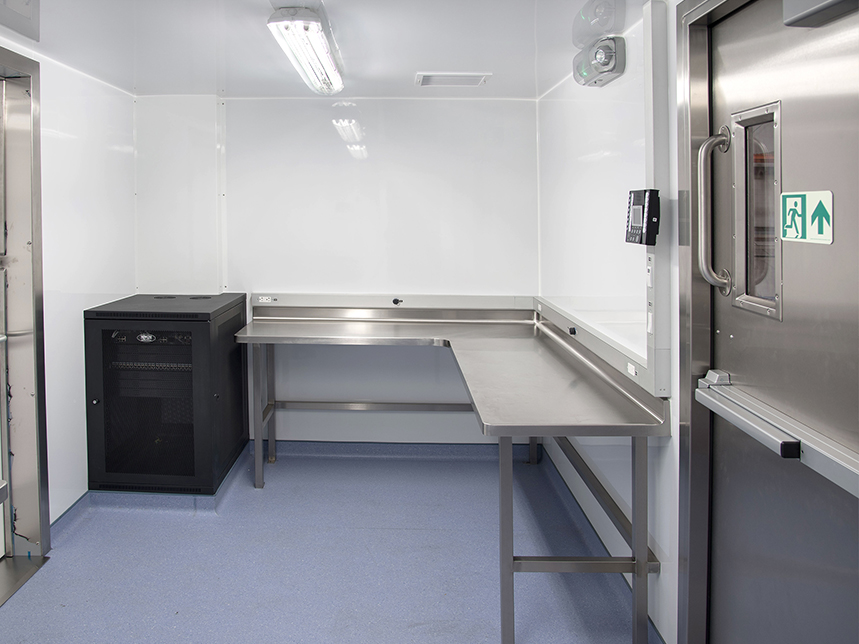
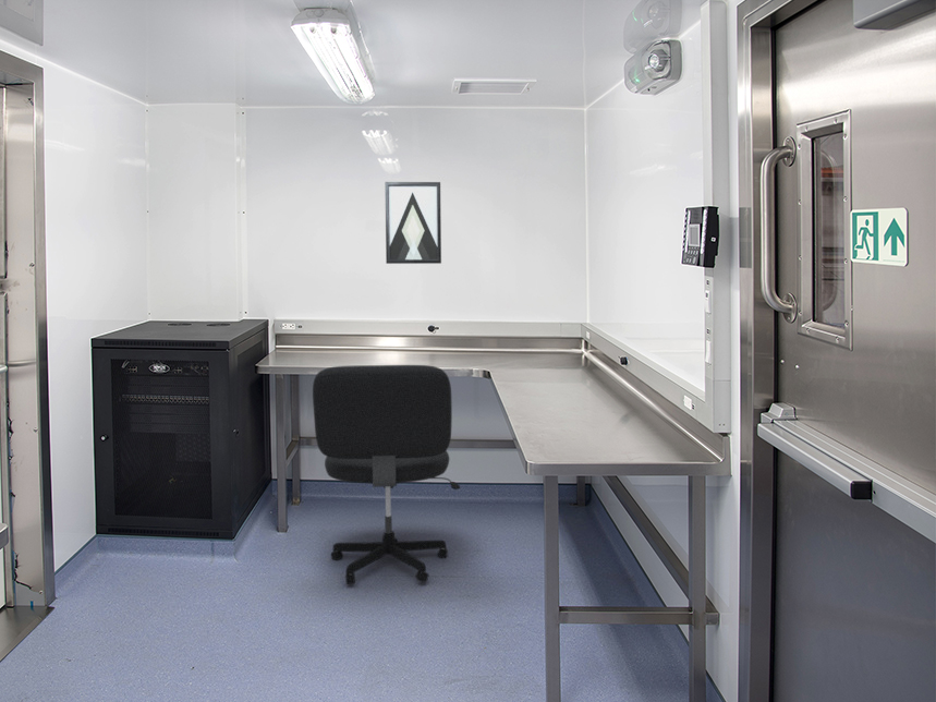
+ office chair [312,364,461,585]
+ wall art [384,181,442,265]
